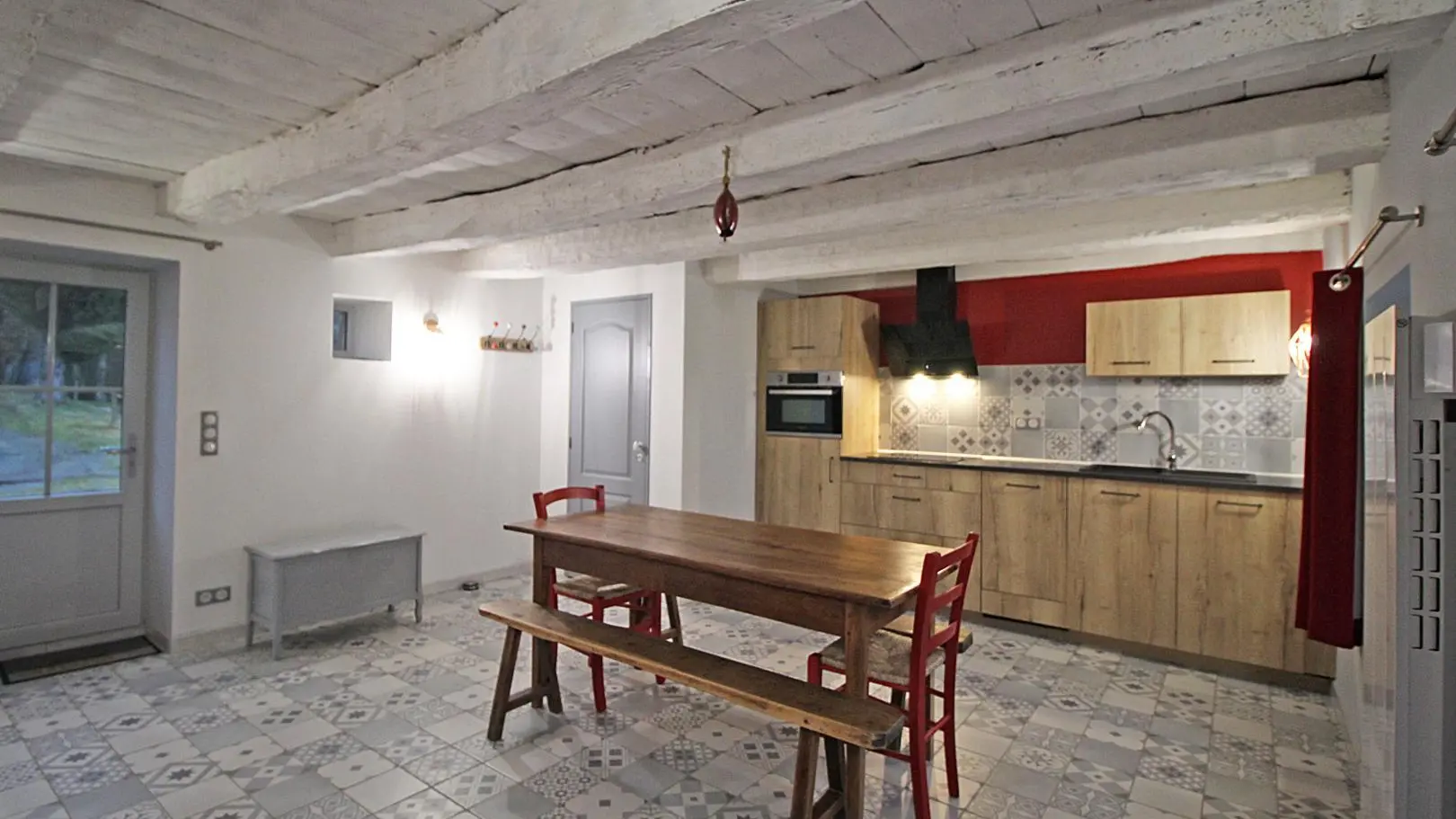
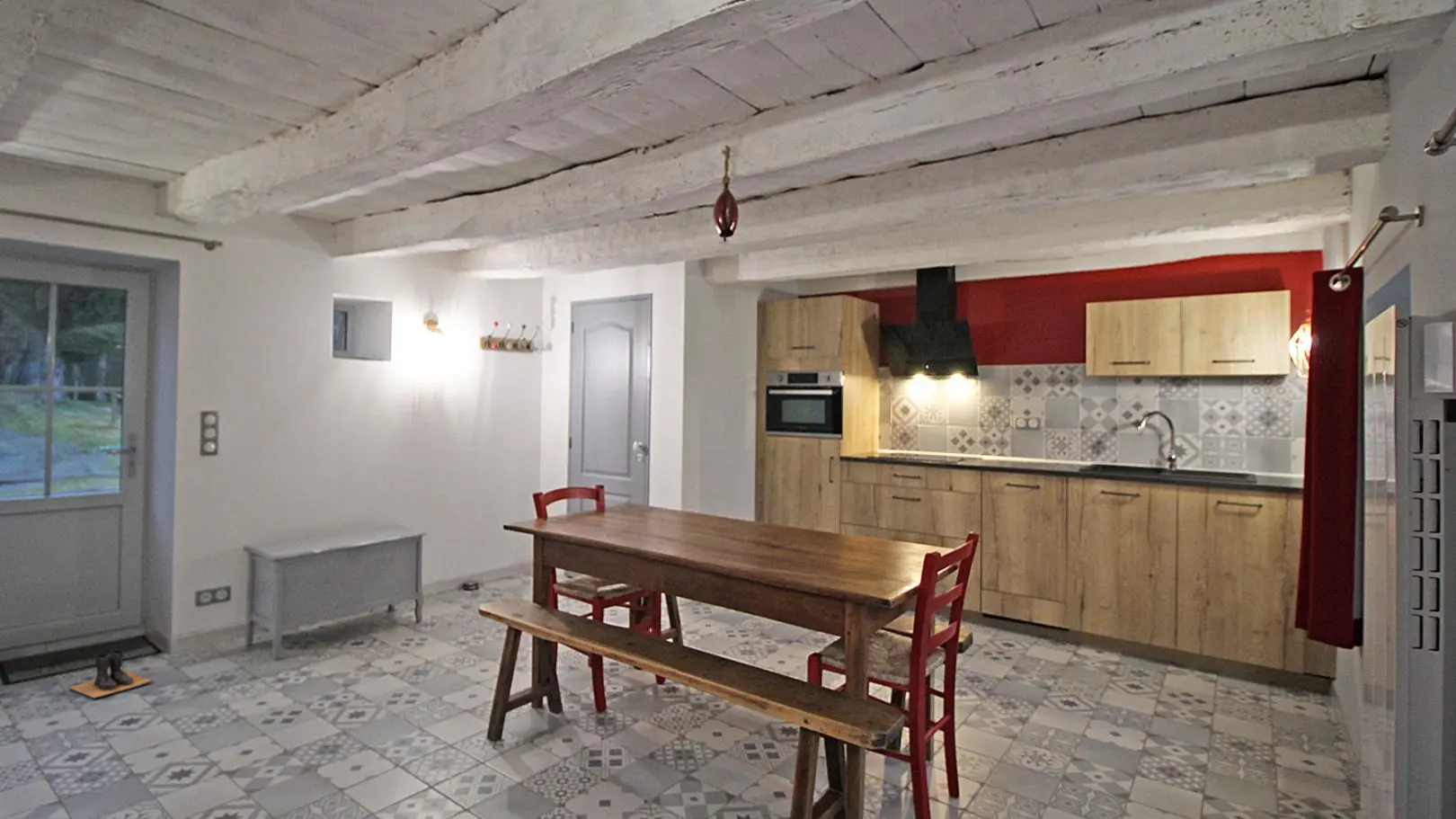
+ boots [67,649,153,699]
